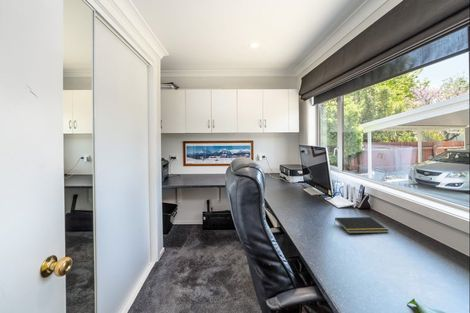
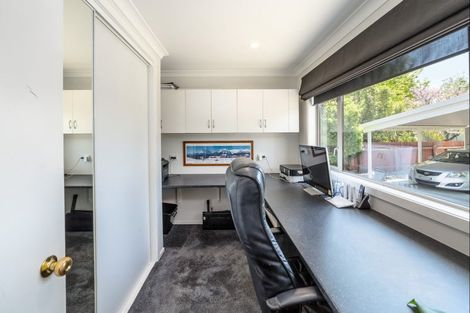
- notepad [333,216,390,234]
